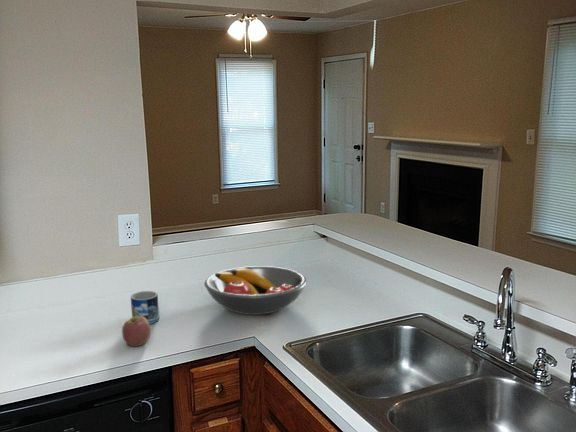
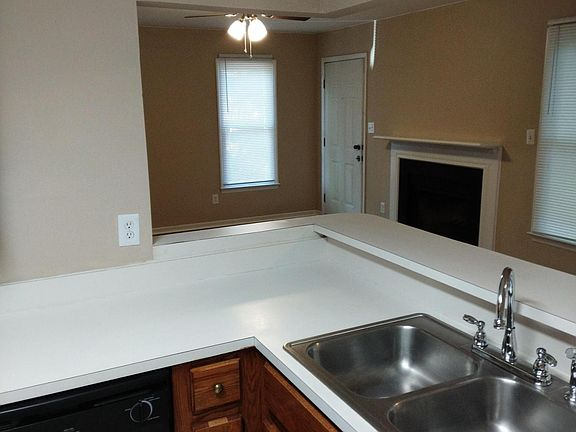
- fruit bowl [203,265,308,316]
- mug [130,290,160,325]
- apple [121,316,151,347]
